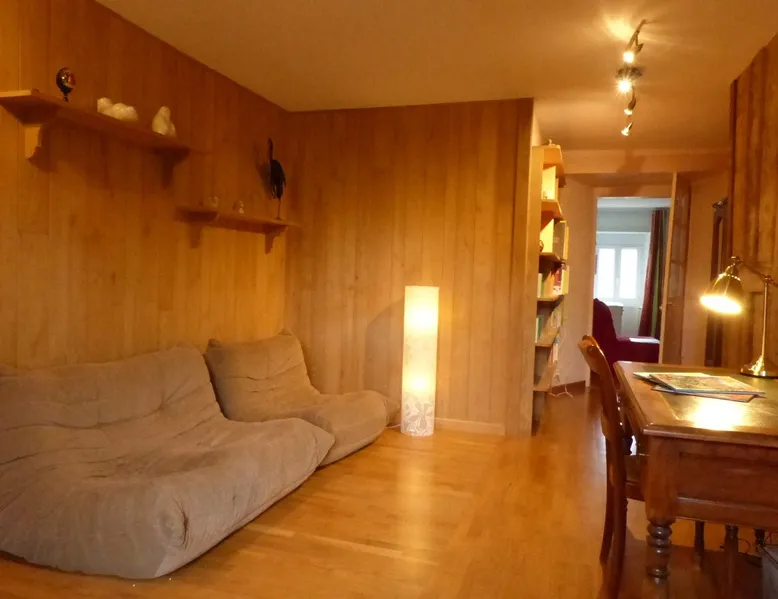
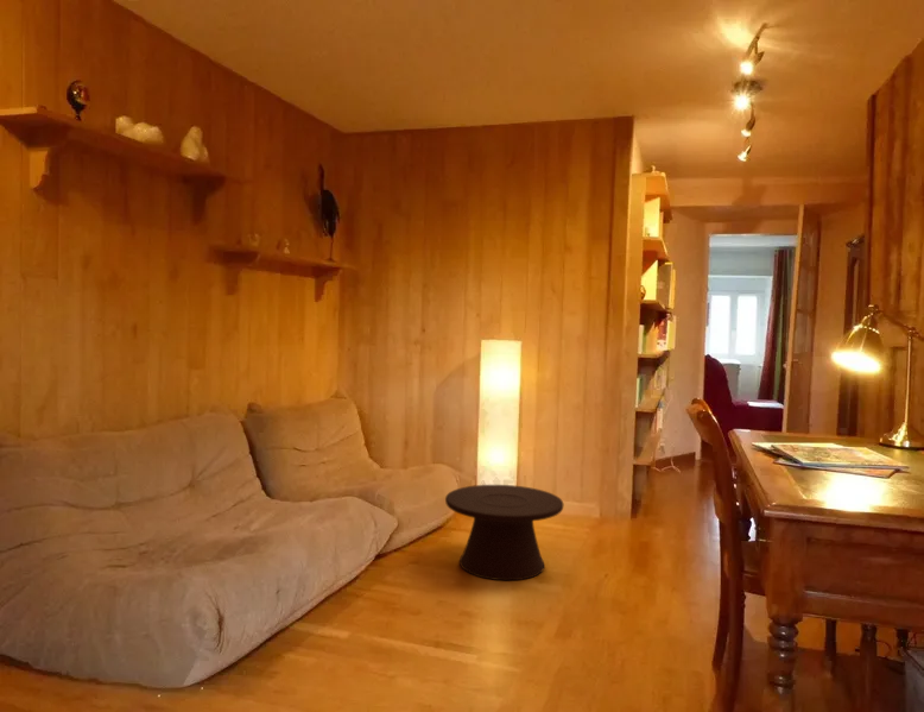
+ side table [444,484,564,581]
